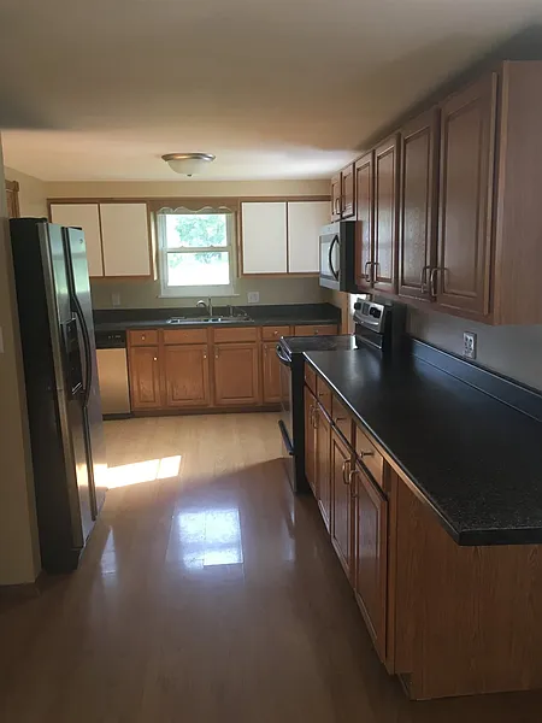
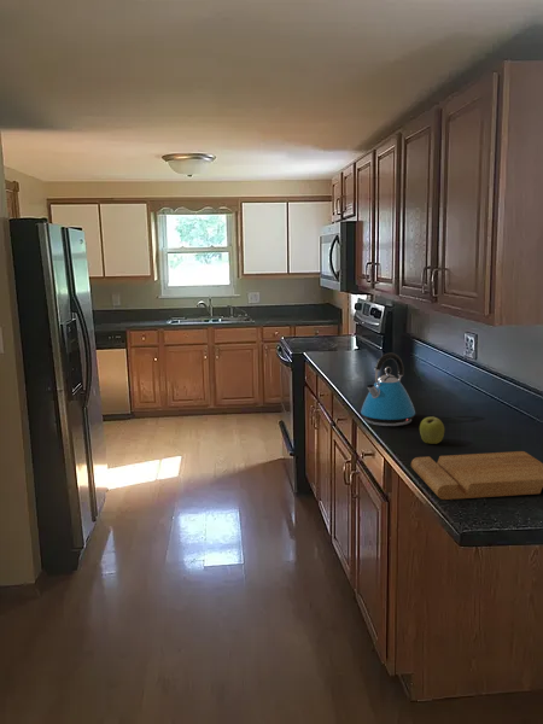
+ cutting board [410,450,543,501]
+ apple [419,416,445,445]
+ kettle [360,352,416,427]
